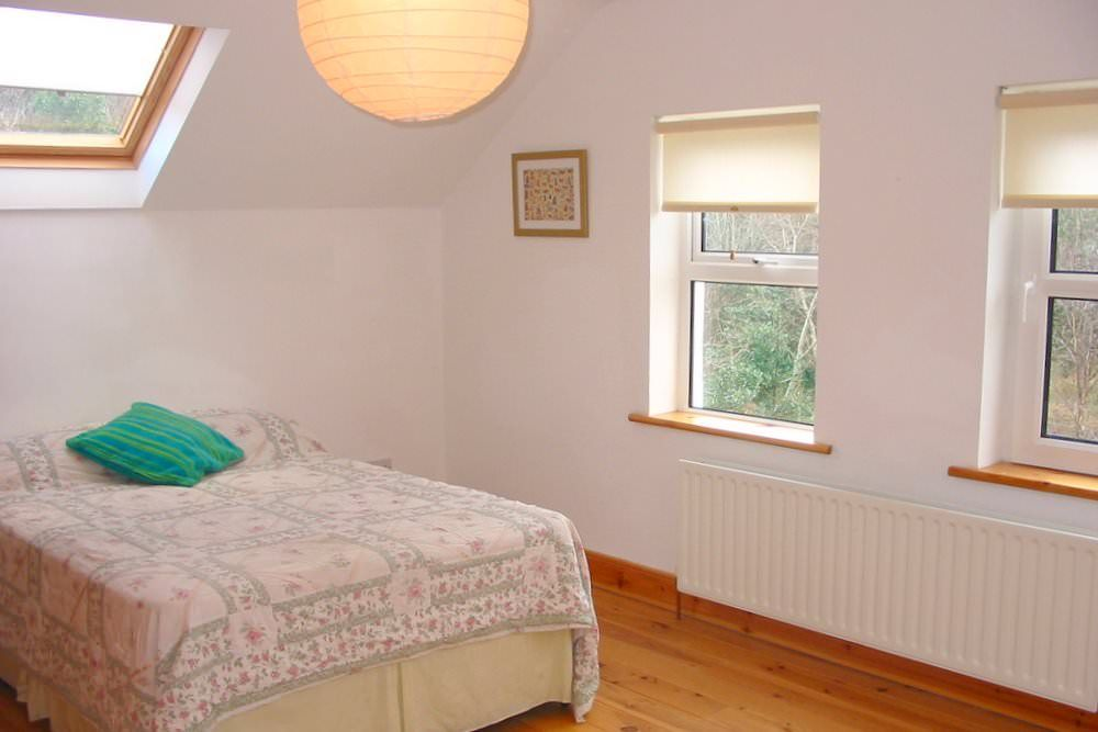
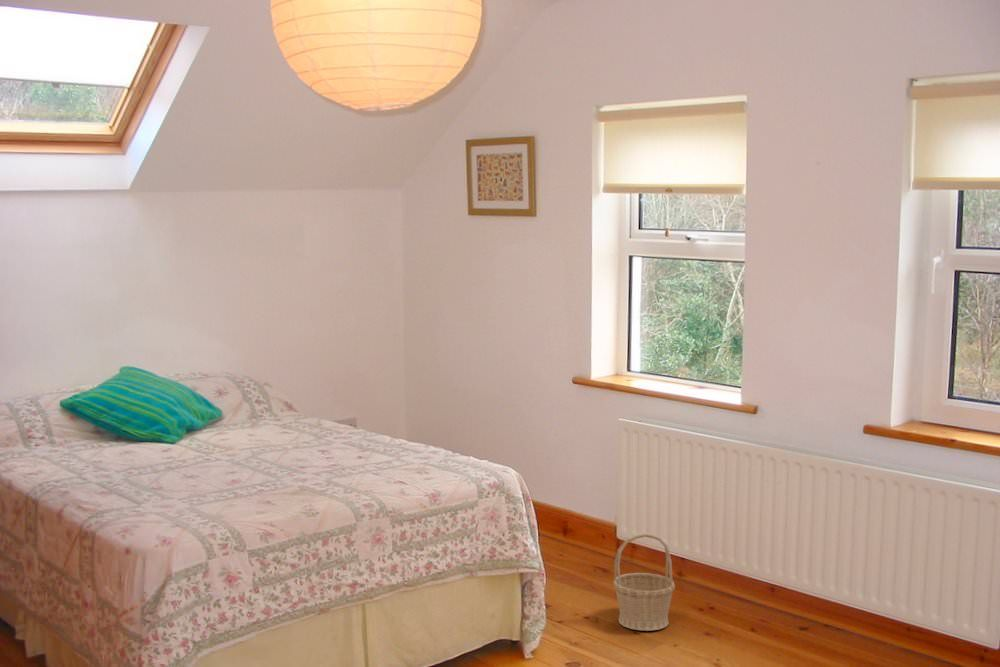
+ basket [612,532,676,632]
